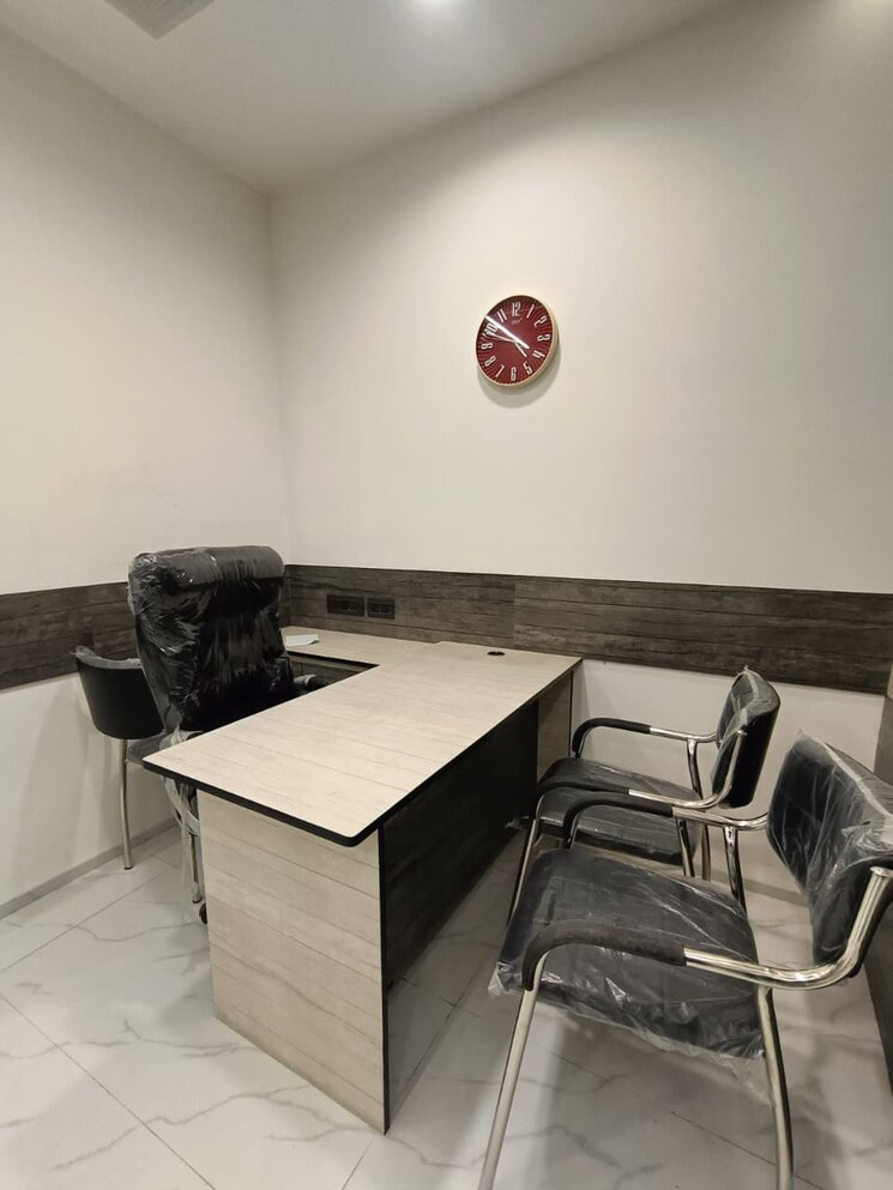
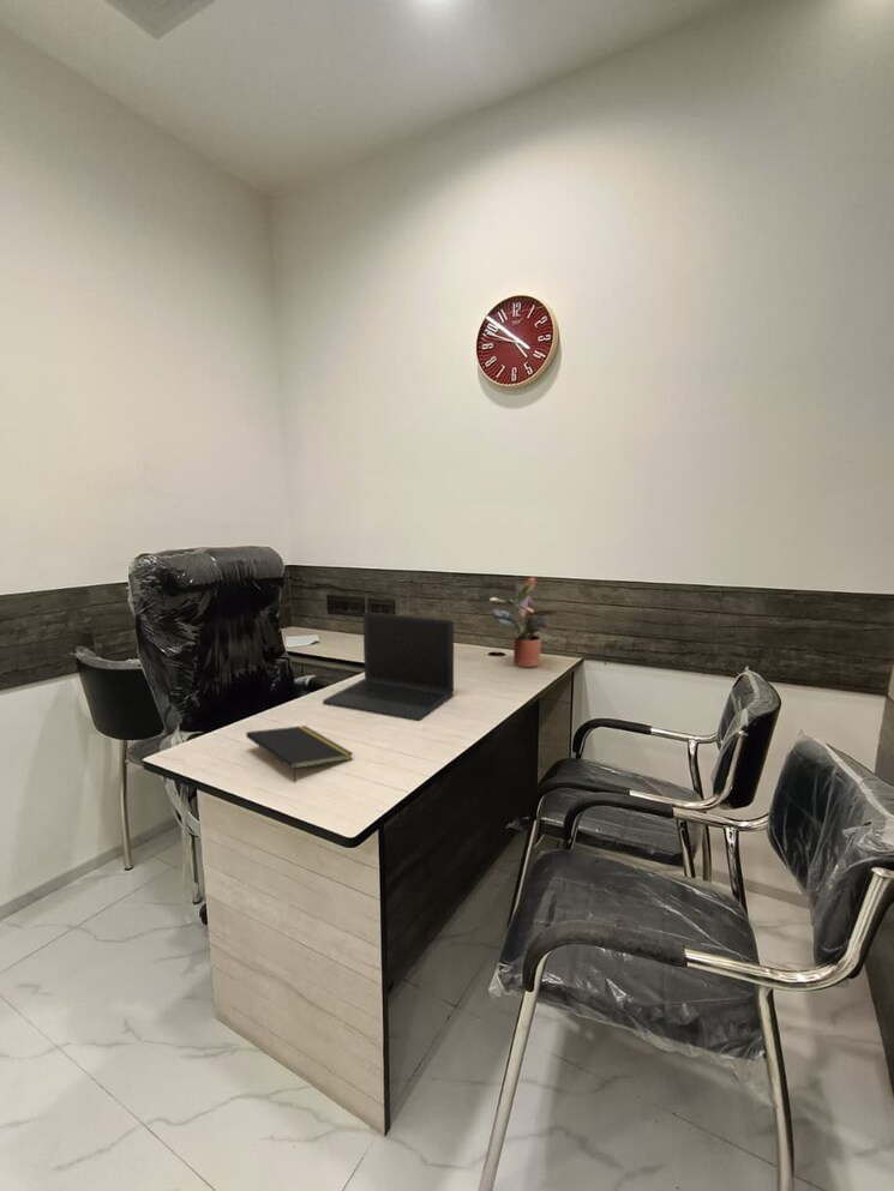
+ notepad [245,724,355,784]
+ potted plant [488,576,559,668]
+ laptop [322,610,455,722]
